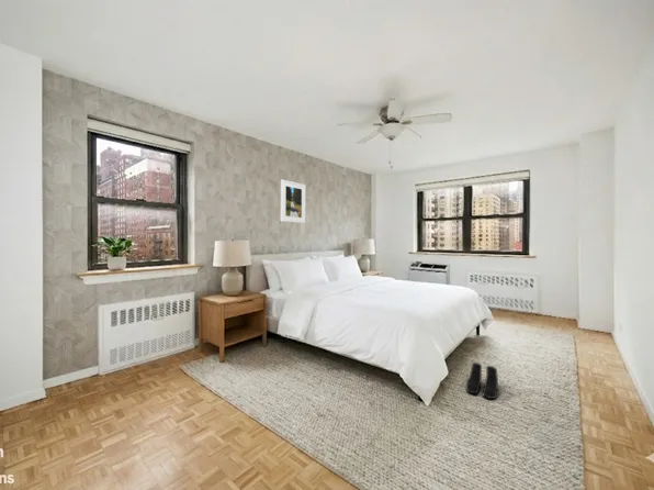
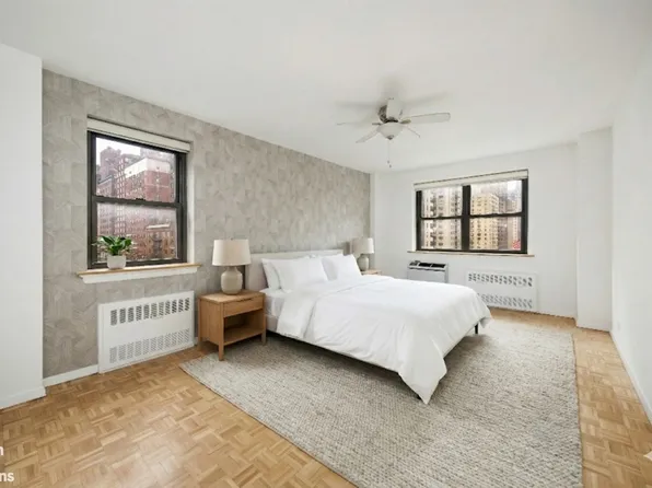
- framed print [280,178,306,224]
- boots [465,361,499,400]
